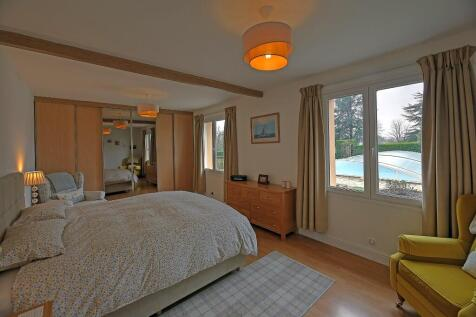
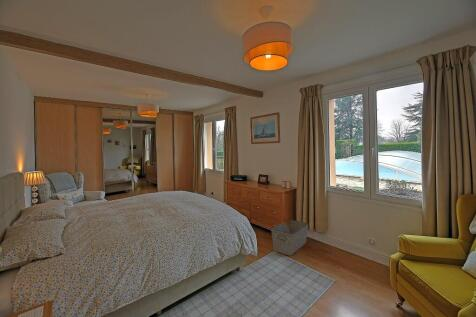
+ storage bin [270,219,309,257]
